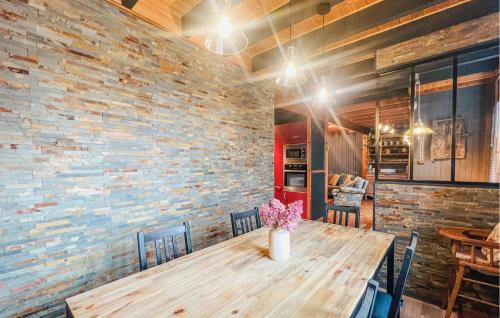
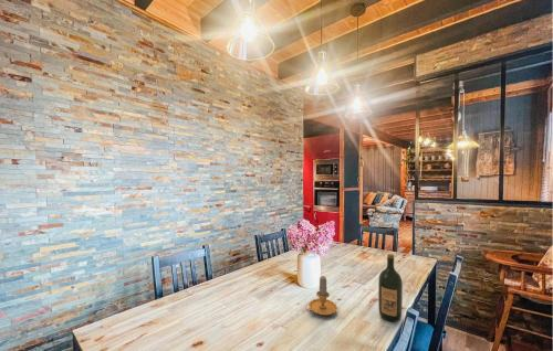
+ candlestick [305,275,338,317]
+ wine bottle [377,253,404,322]
